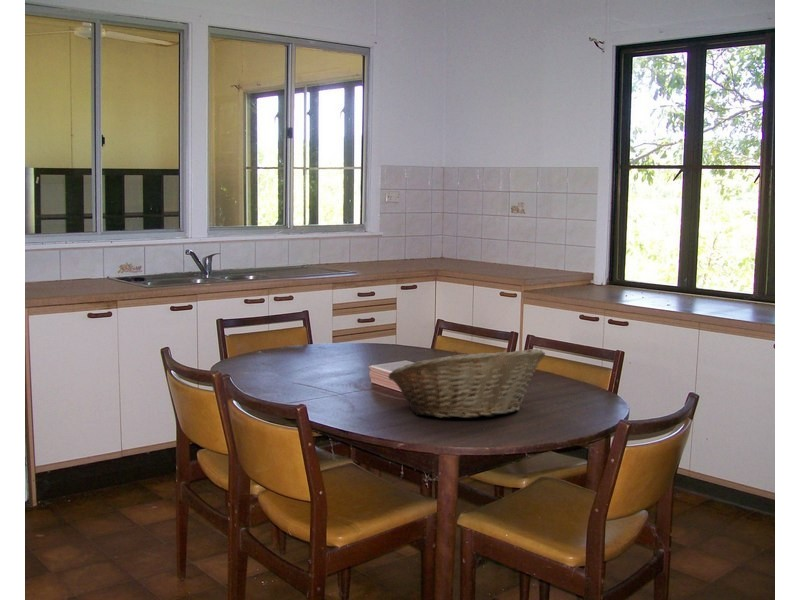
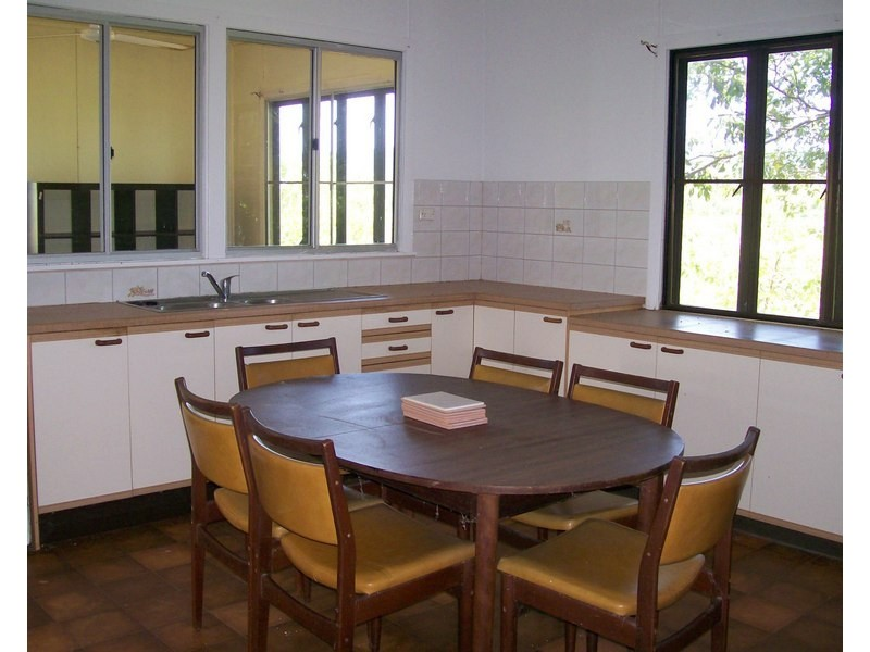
- fruit basket [388,348,546,419]
